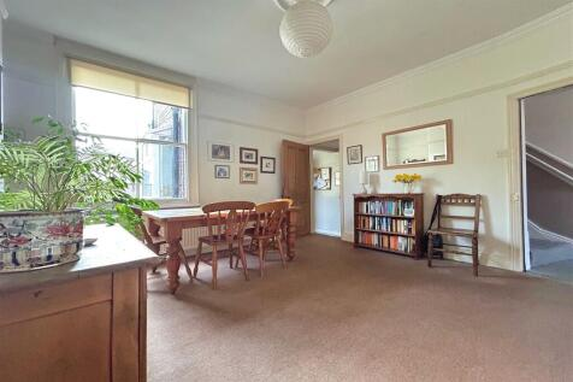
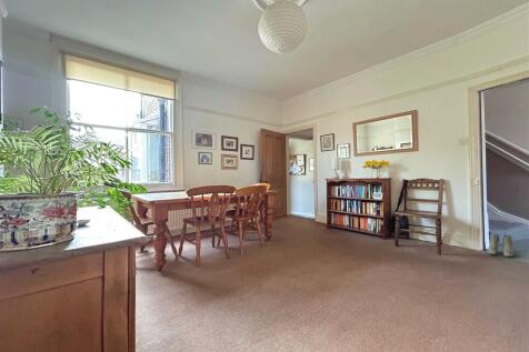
+ boots [487,233,515,258]
